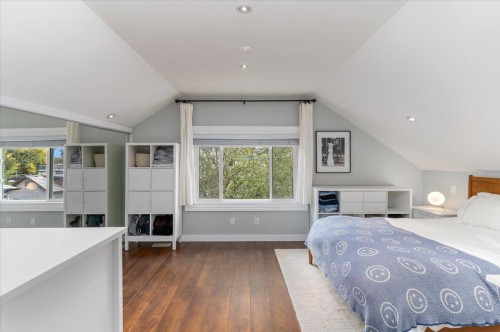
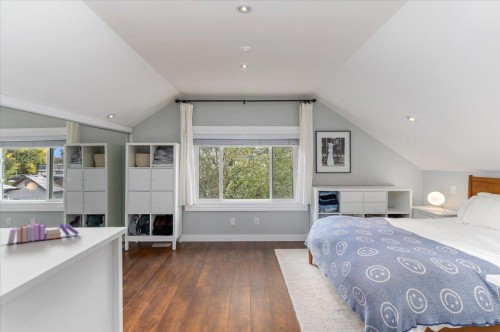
+ books [6,222,80,245]
